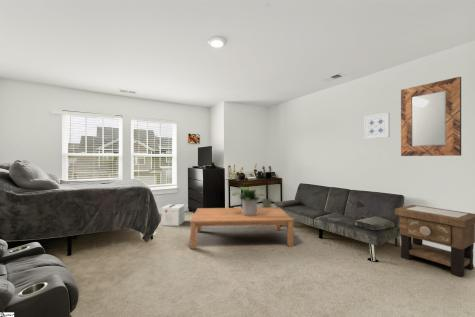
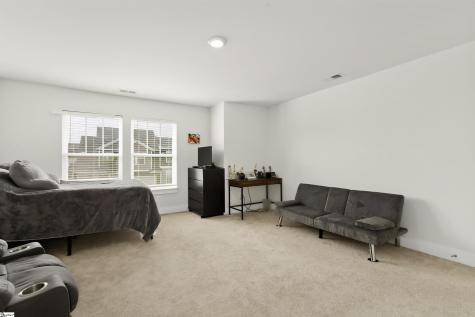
- cardboard box [161,203,186,227]
- coffee table [189,206,294,250]
- side table [394,204,475,278]
- potted plant [230,186,266,216]
- home mirror [400,76,462,157]
- wall art [363,112,391,140]
